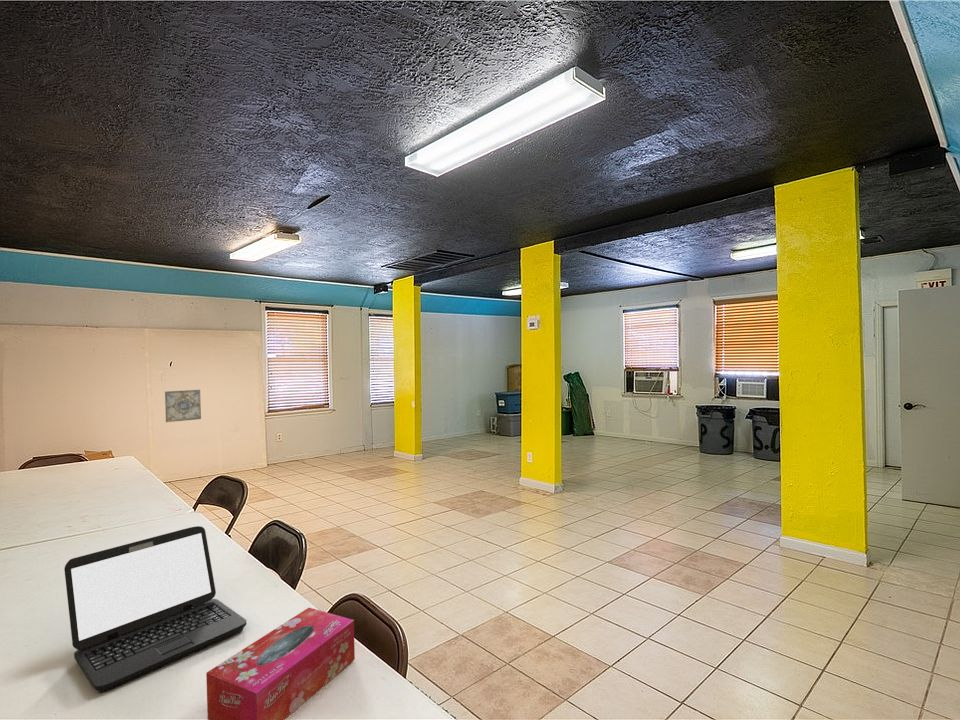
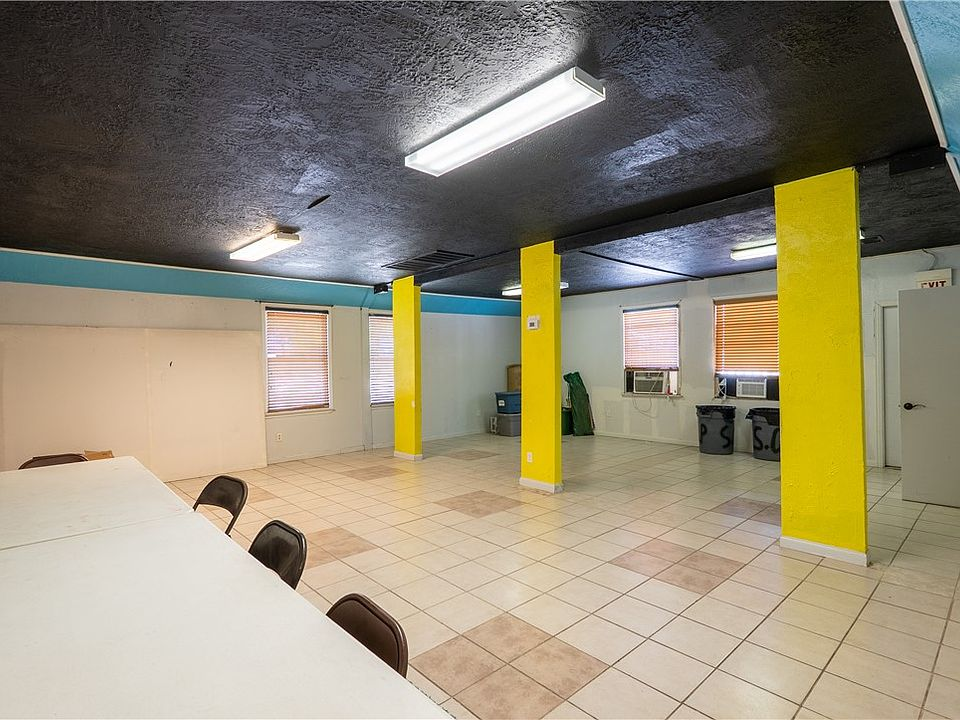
- tissue box [205,607,356,720]
- laptop [63,525,248,694]
- wall art [164,389,202,423]
